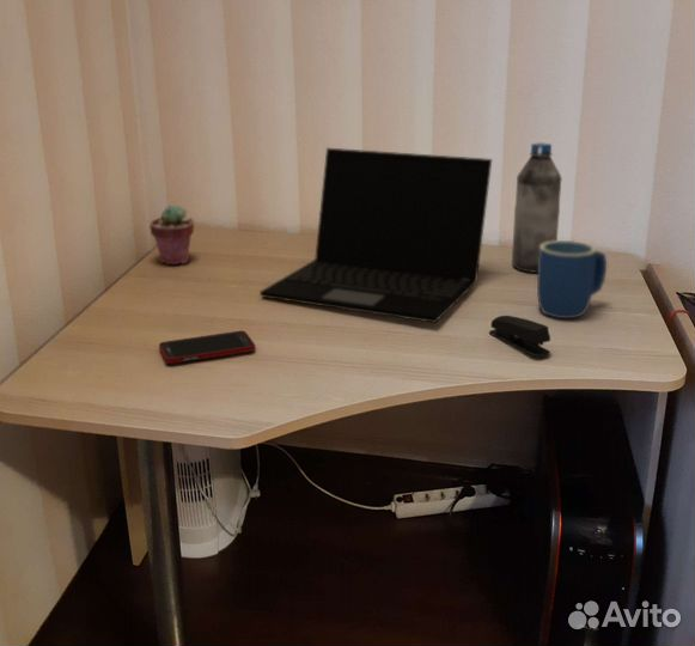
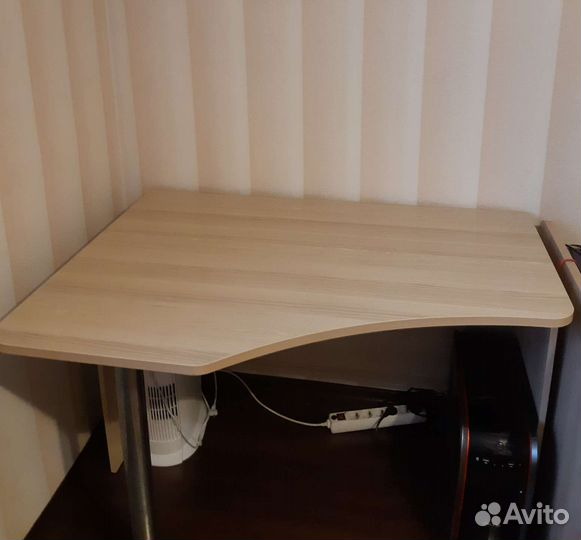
- laptop [258,147,493,324]
- cell phone [158,330,257,365]
- water bottle [511,141,563,274]
- mug [536,239,608,319]
- potted succulent [148,203,195,266]
- stapler [488,315,551,358]
